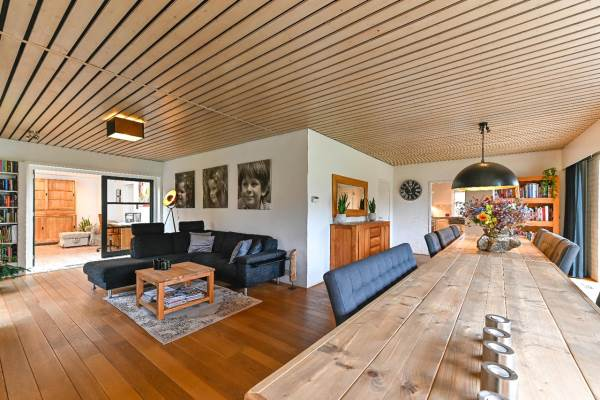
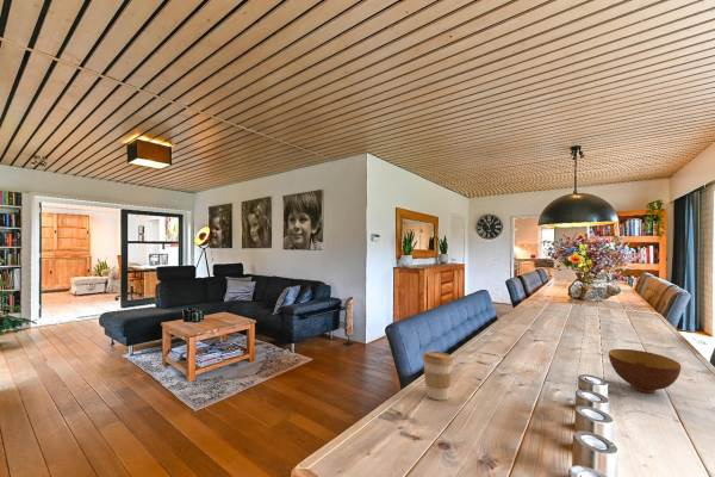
+ bowl [608,348,682,394]
+ coffee cup [422,351,455,402]
